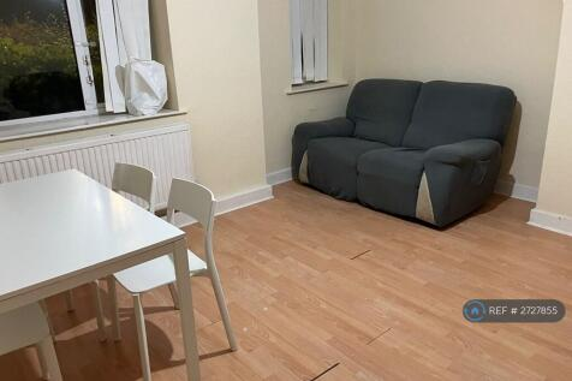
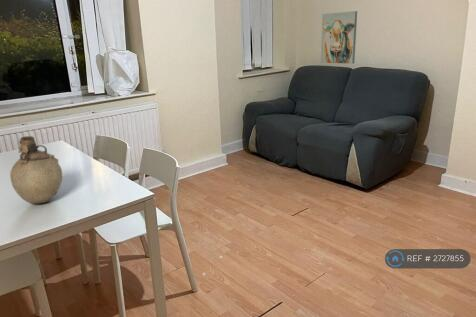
+ vase [9,135,63,205]
+ wall art [320,10,358,65]
